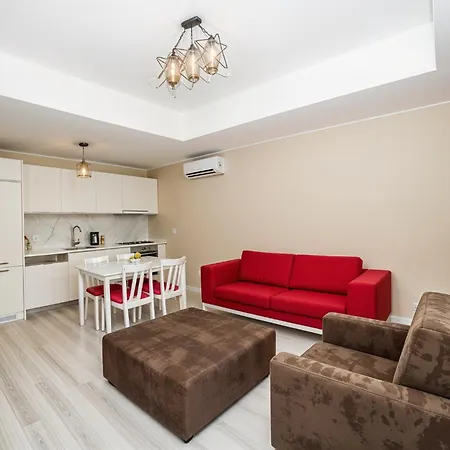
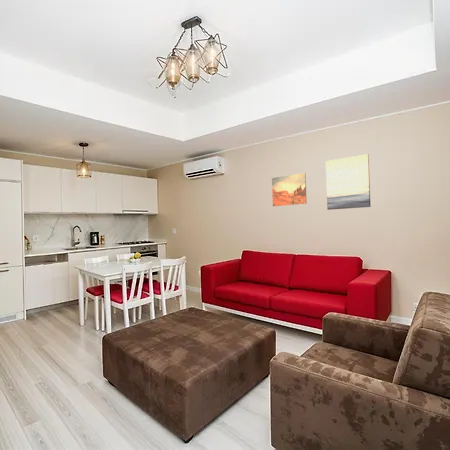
+ wall art [271,172,308,207]
+ wall art [325,153,371,211]
